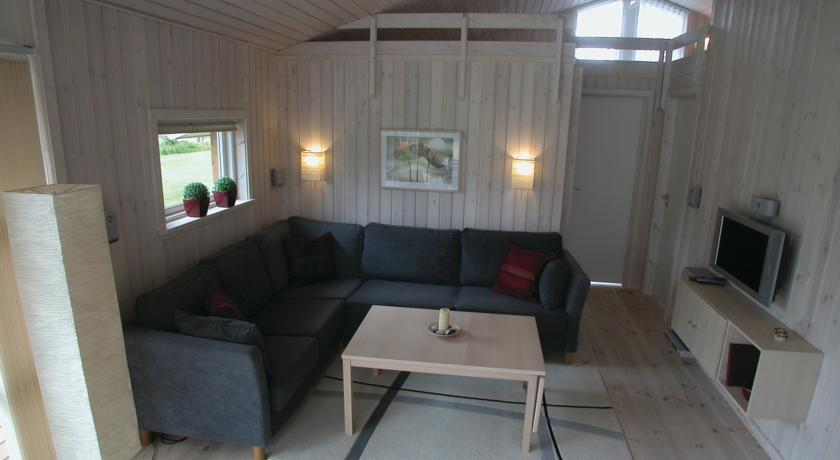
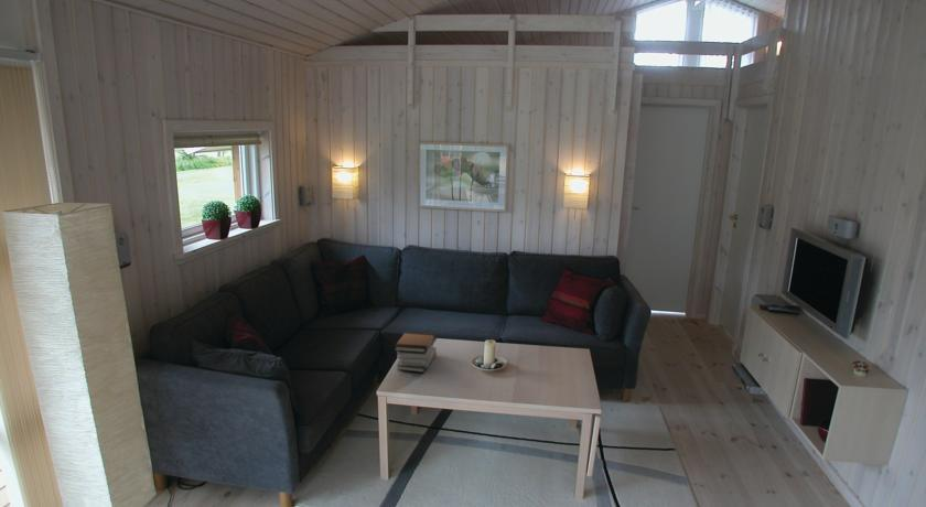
+ book stack [394,330,438,374]
